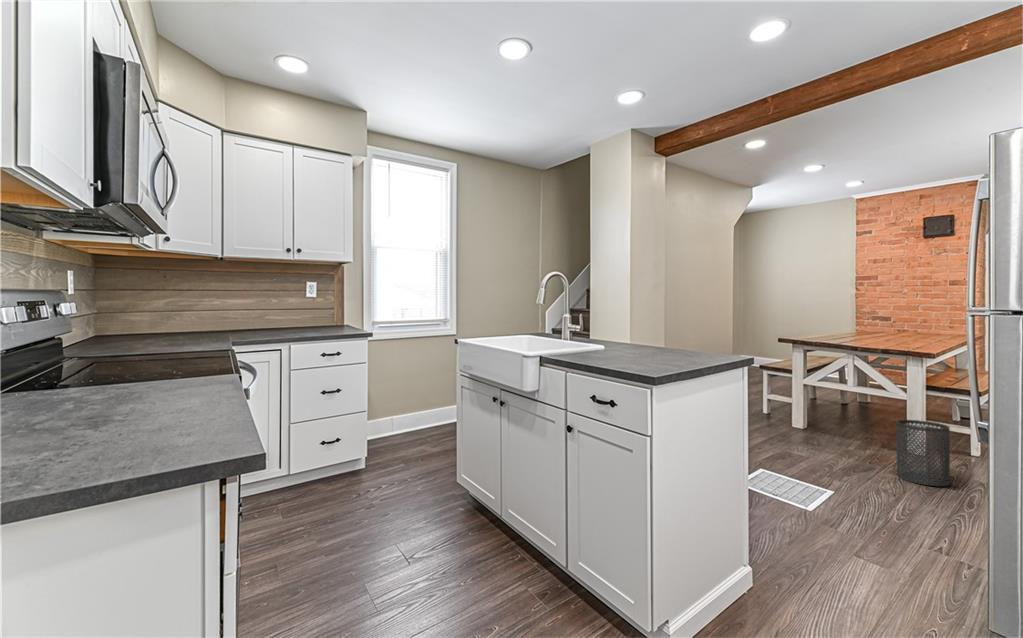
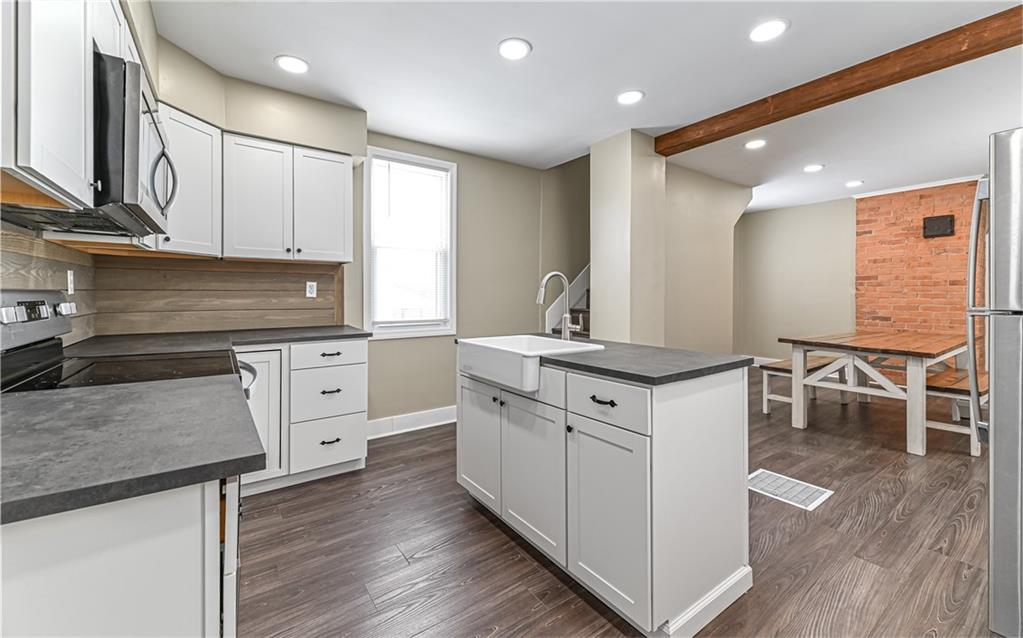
- trash can [896,419,951,487]
